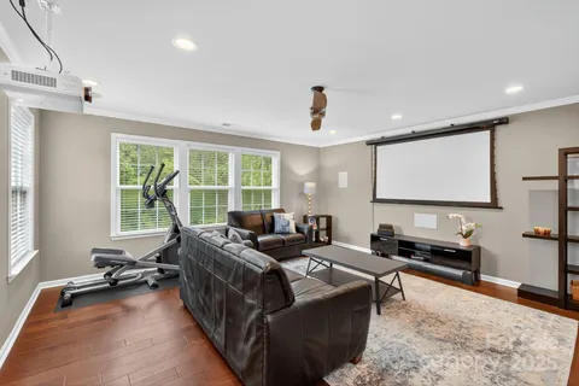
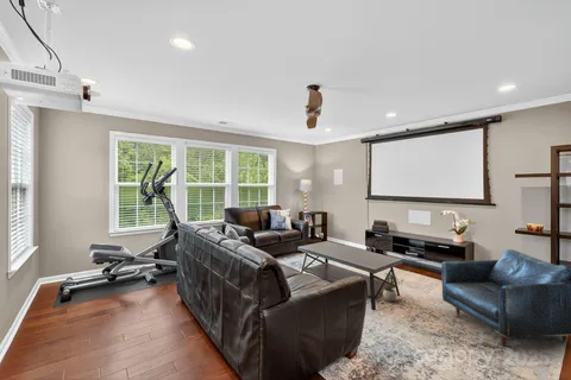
+ potted plant [382,271,404,303]
+ armchair [440,248,571,347]
